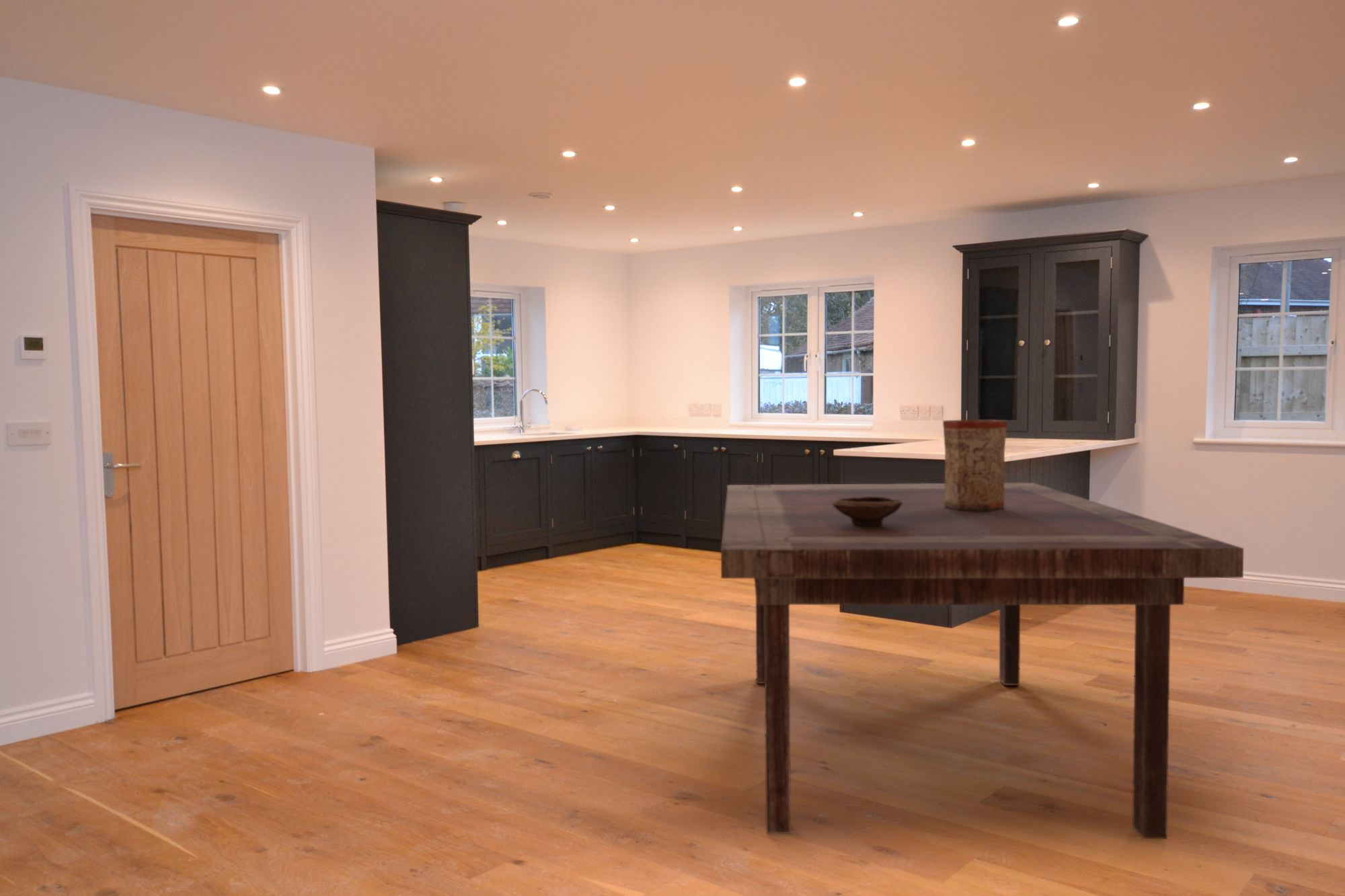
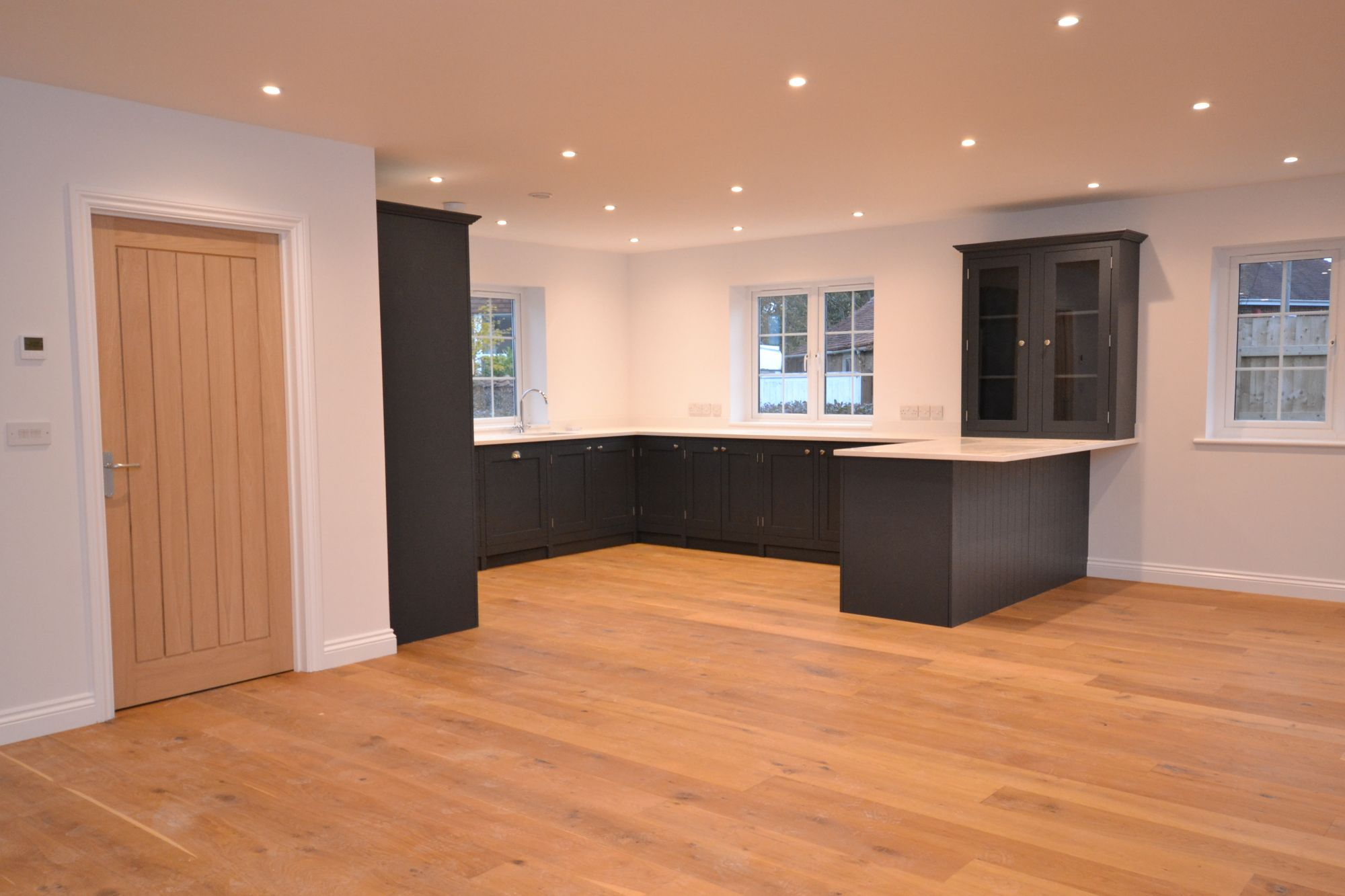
- dining table [720,482,1244,840]
- vase [942,419,1008,512]
- bowl [833,496,902,526]
